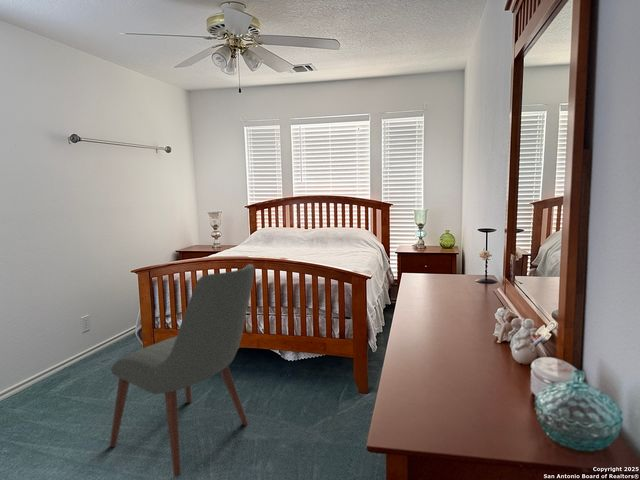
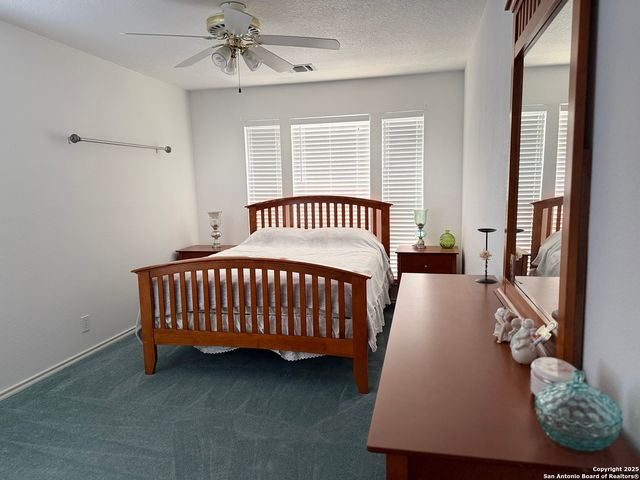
- chair [109,263,255,477]
